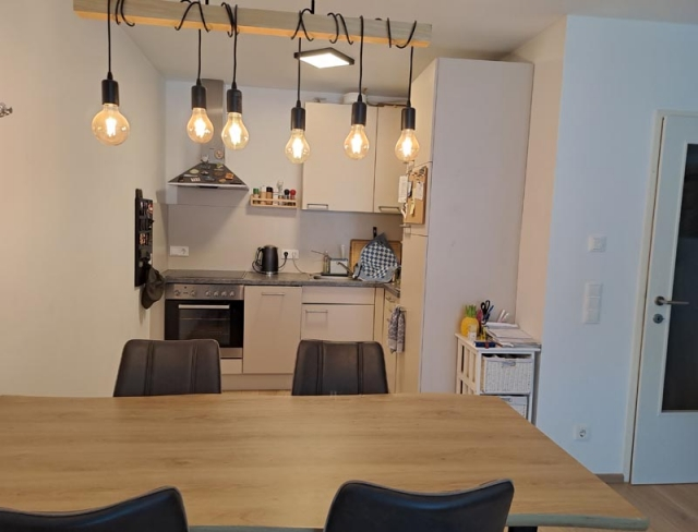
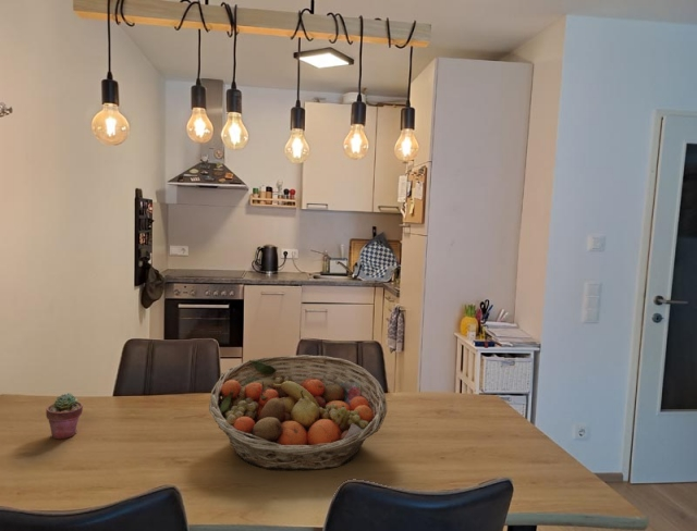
+ potted succulent [45,392,84,441]
+ fruit basket [208,354,388,471]
